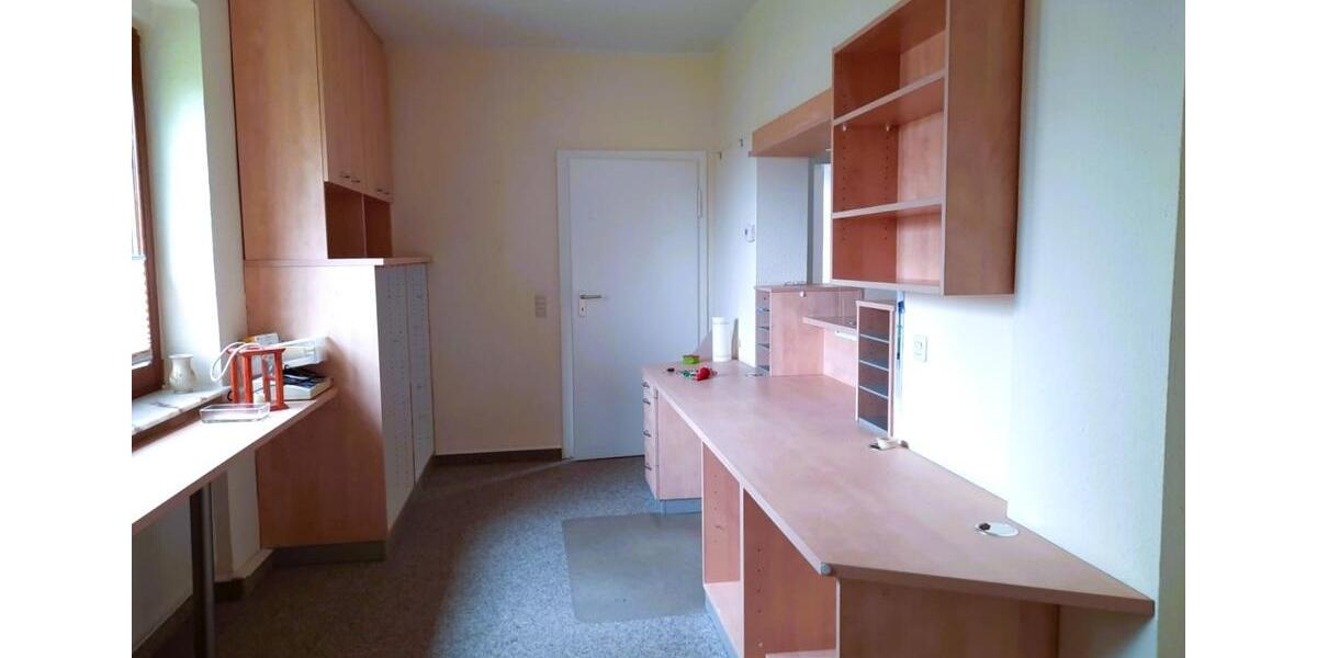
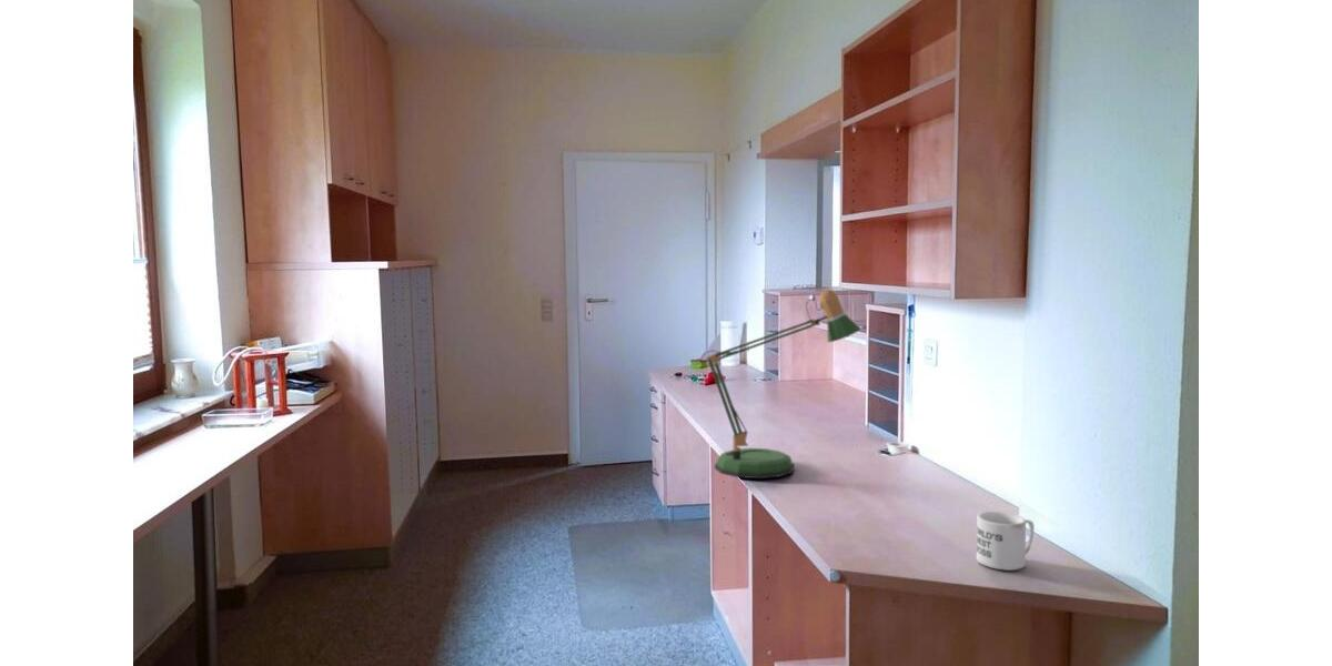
+ mug [976,511,1036,572]
+ desk lamp [699,289,861,480]
